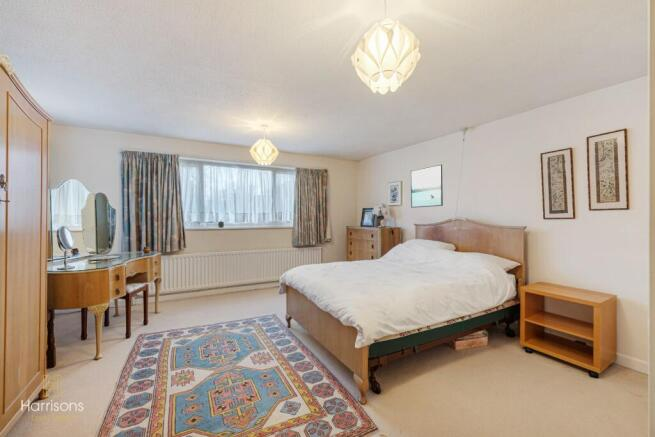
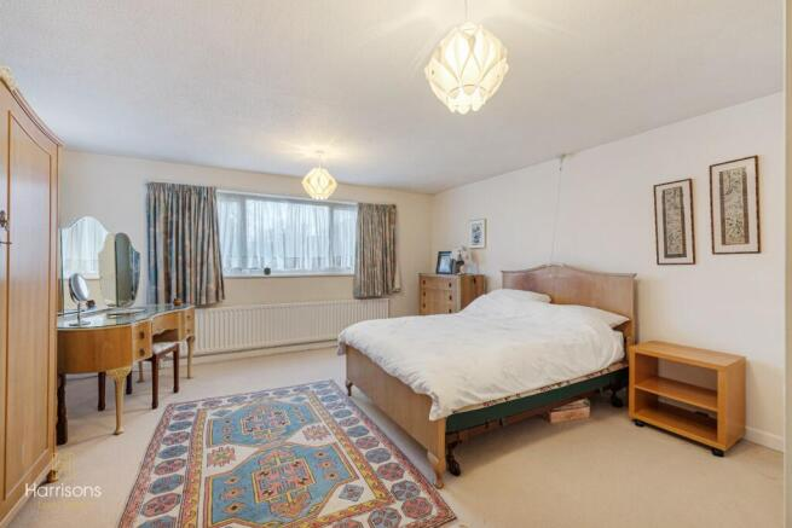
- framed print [410,164,444,209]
